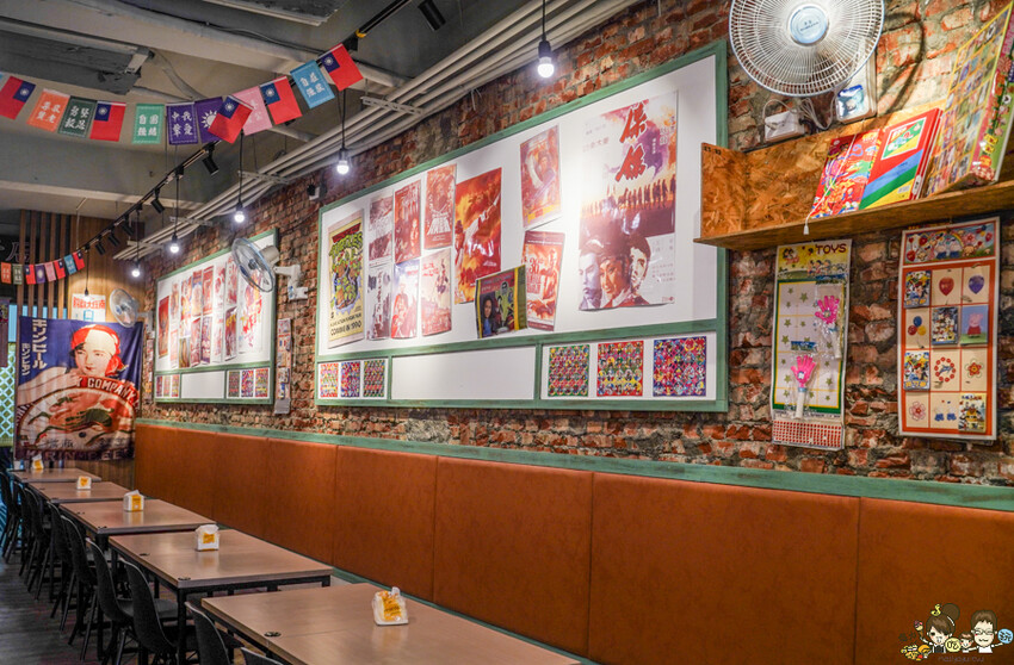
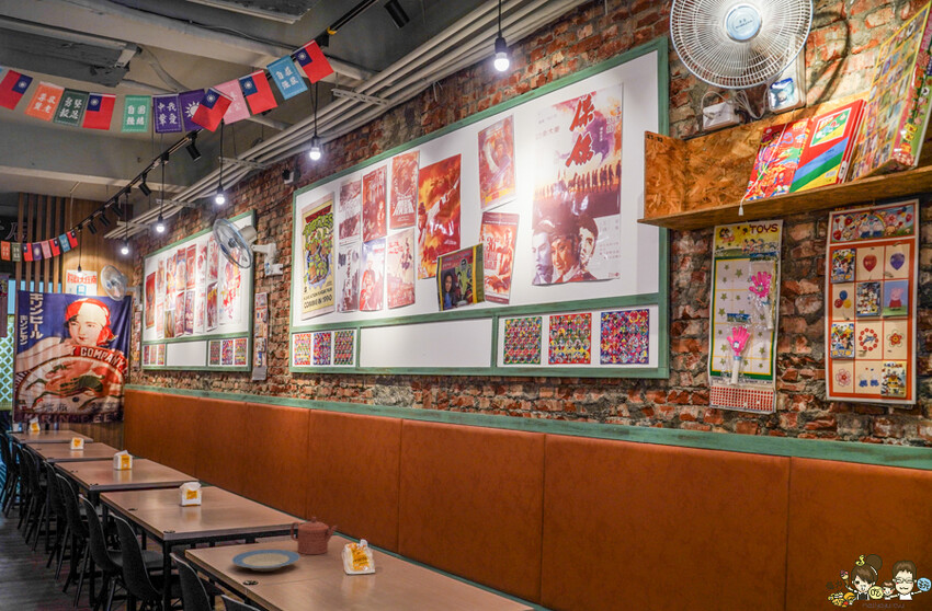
+ teapot [289,516,339,555]
+ plate [230,549,300,572]
